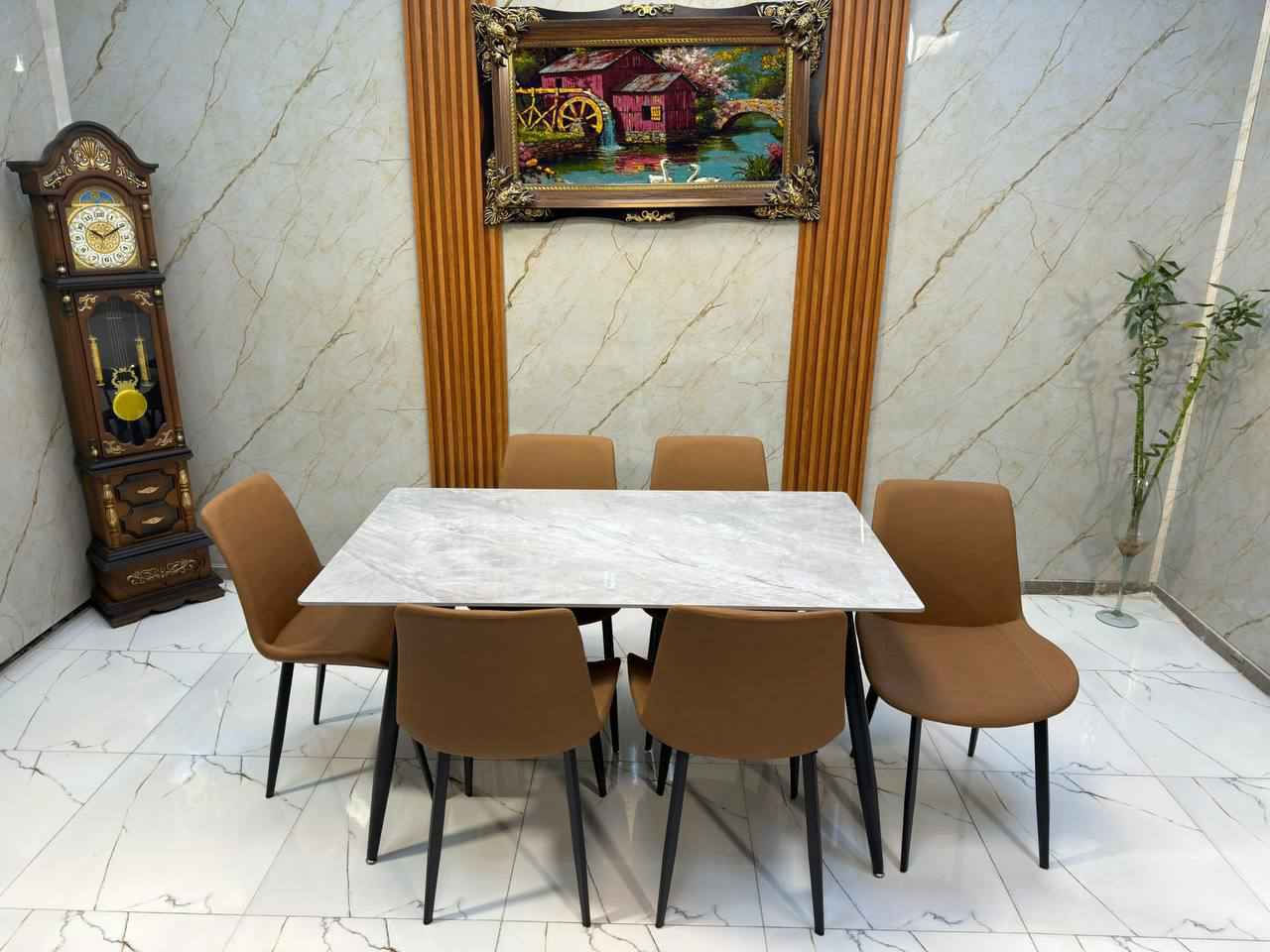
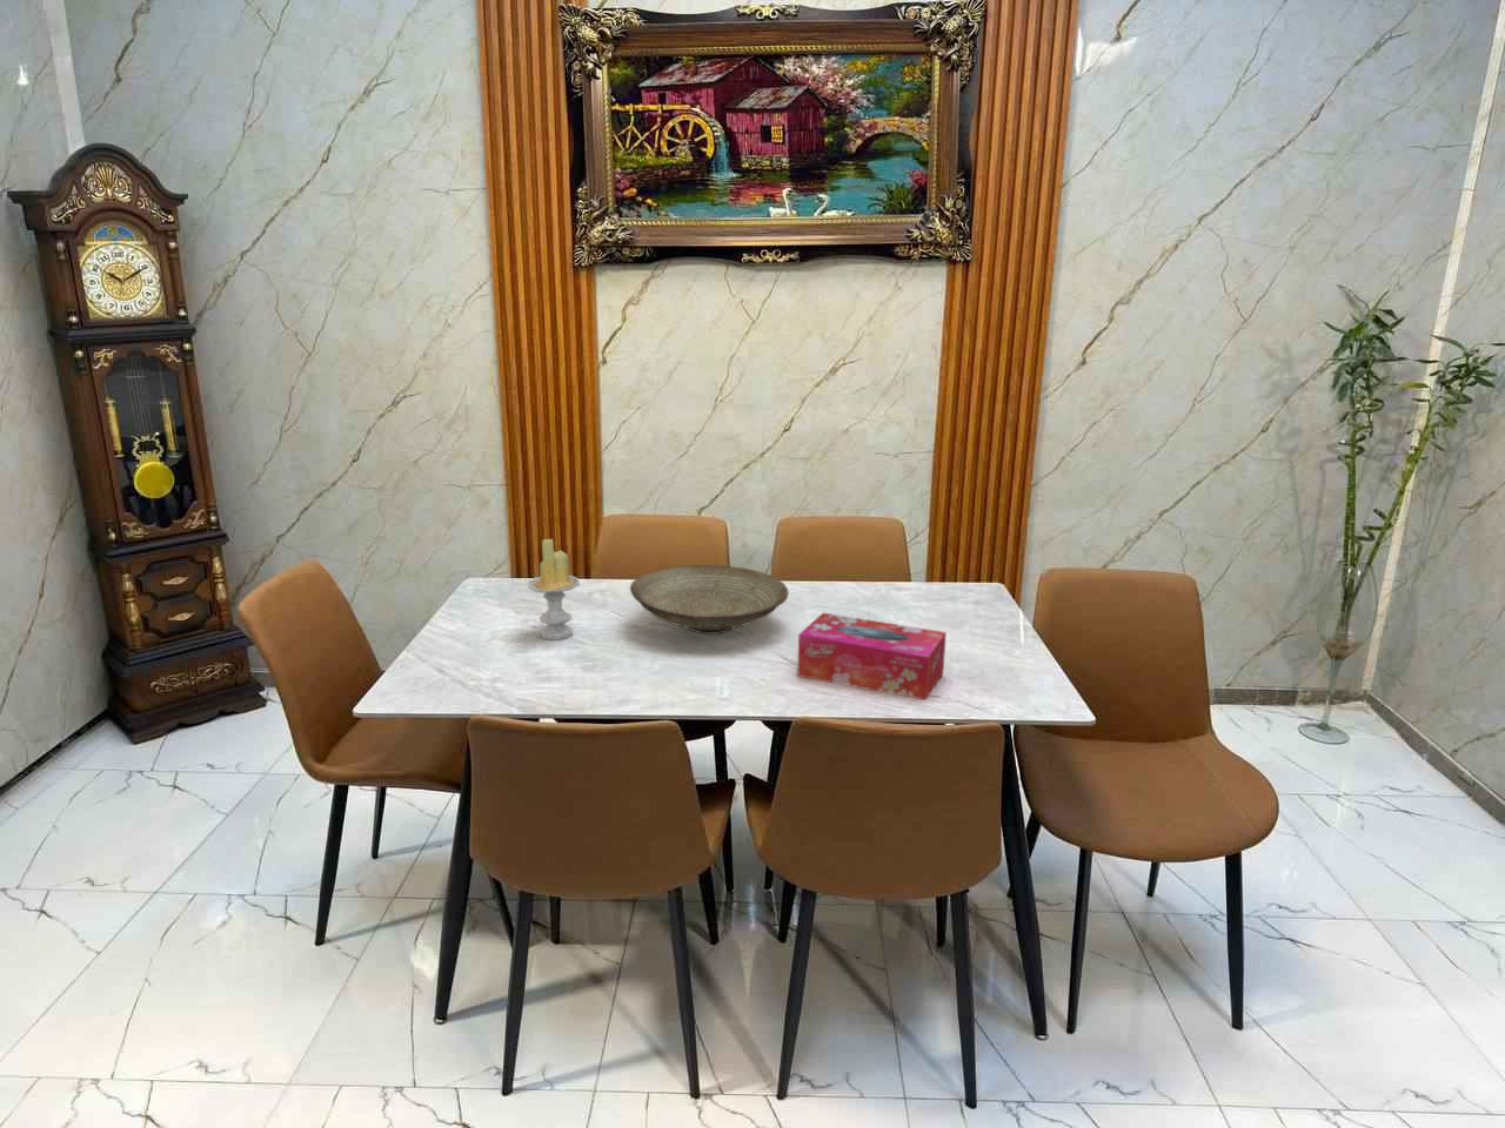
+ decorative bowl [629,564,790,635]
+ tissue box [796,611,948,700]
+ candle [527,538,581,641]
